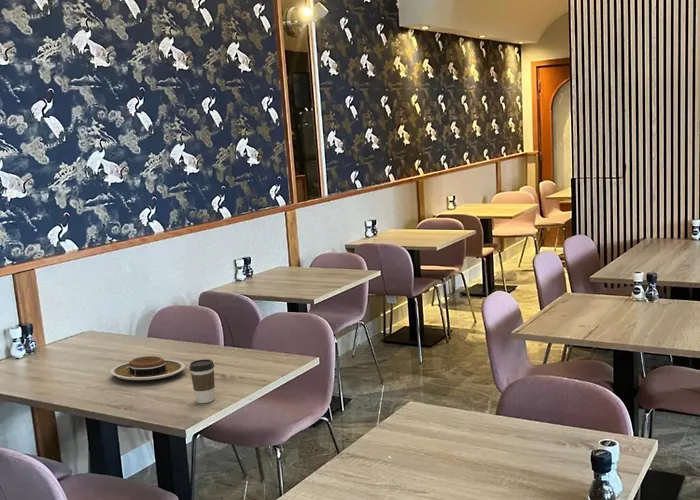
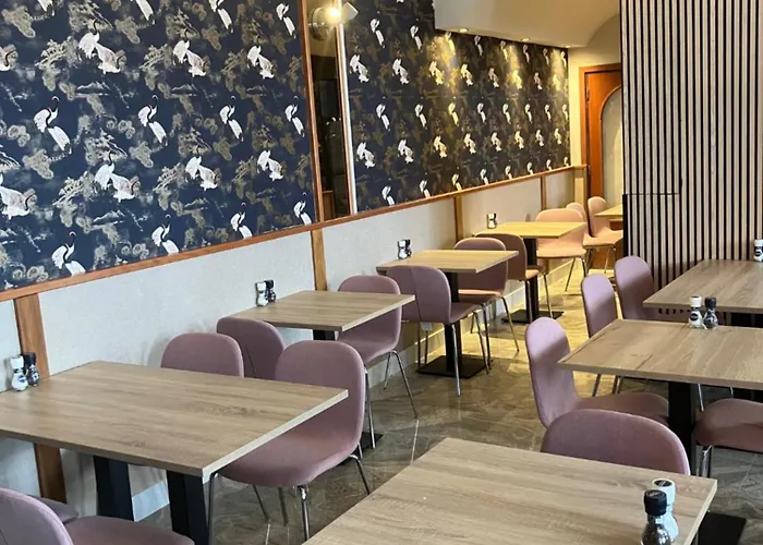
- coffee cup [188,358,216,404]
- plate [110,355,186,381]
